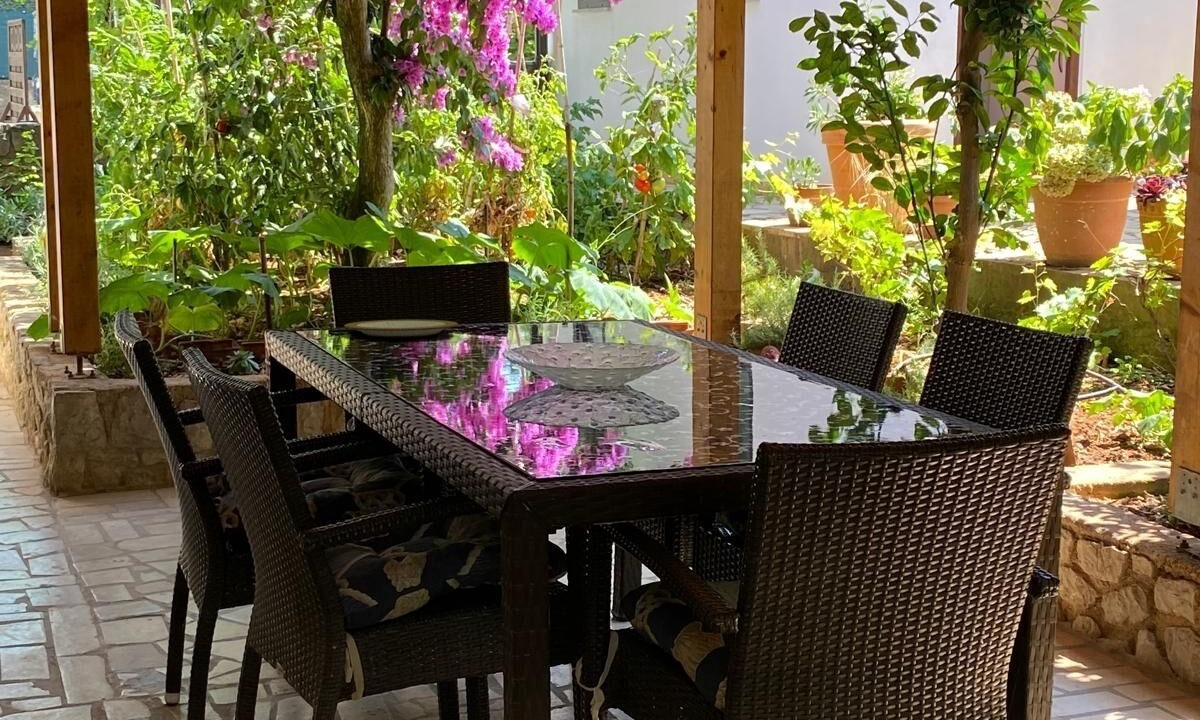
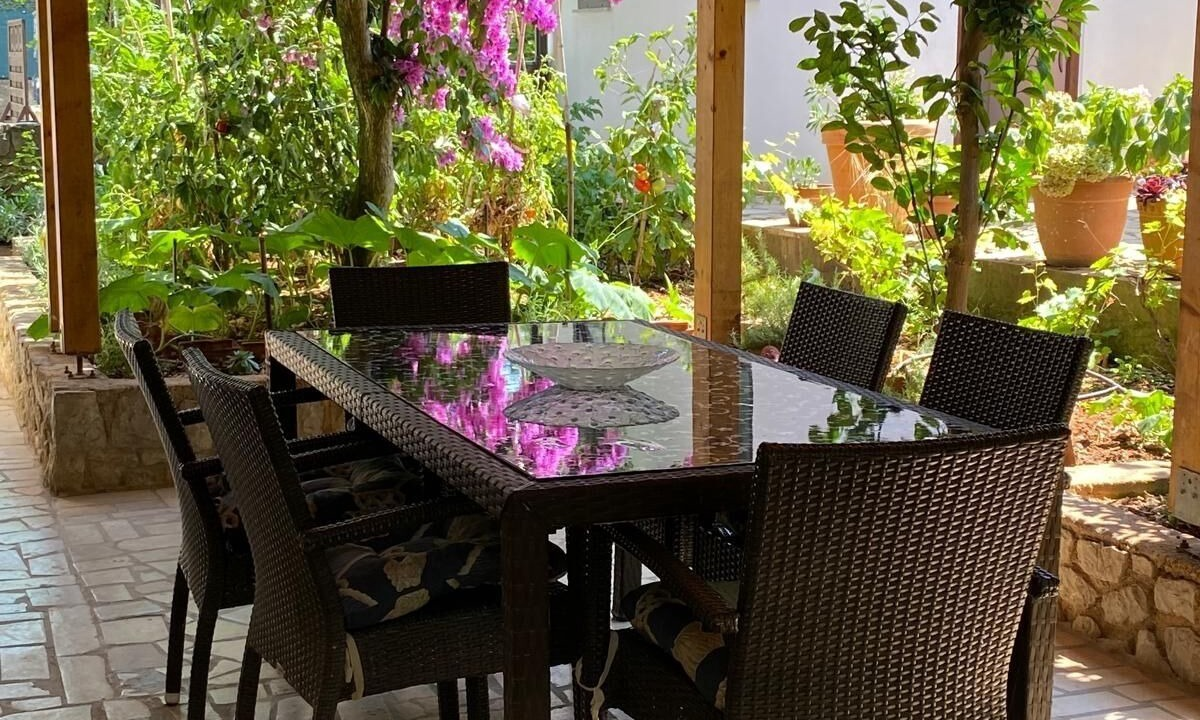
- plate [343,319,459,338]
